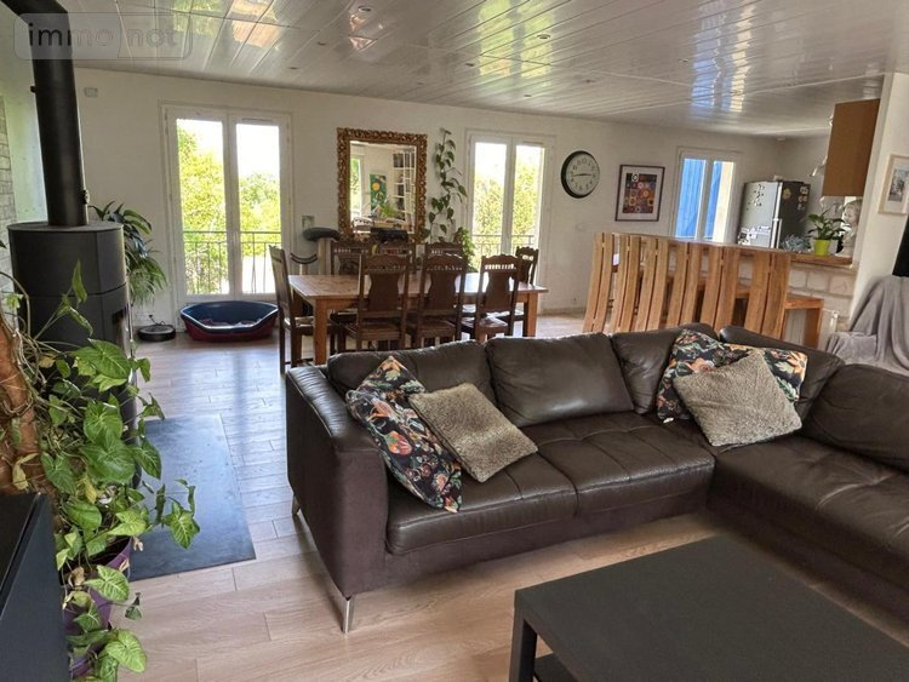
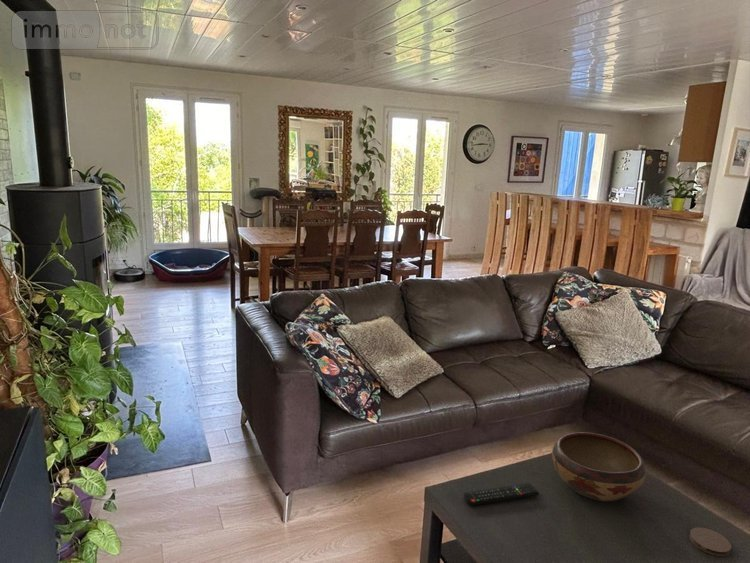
+ coaster [688,527,732,557]
+ decorative bowl [551,431,647,502]
+ remote control [463,482,540,506]
